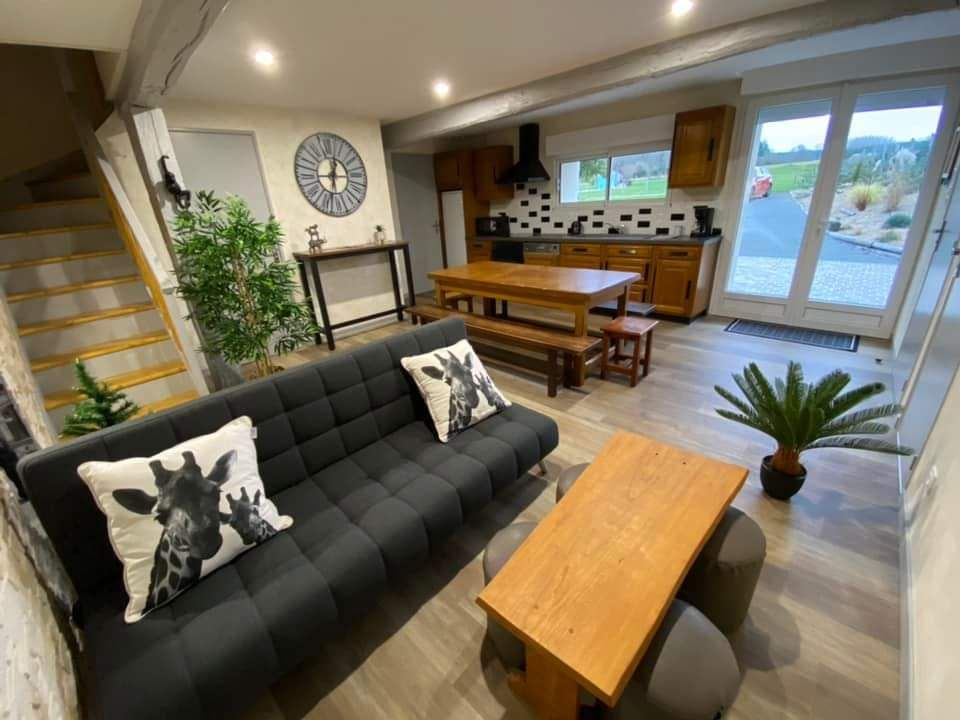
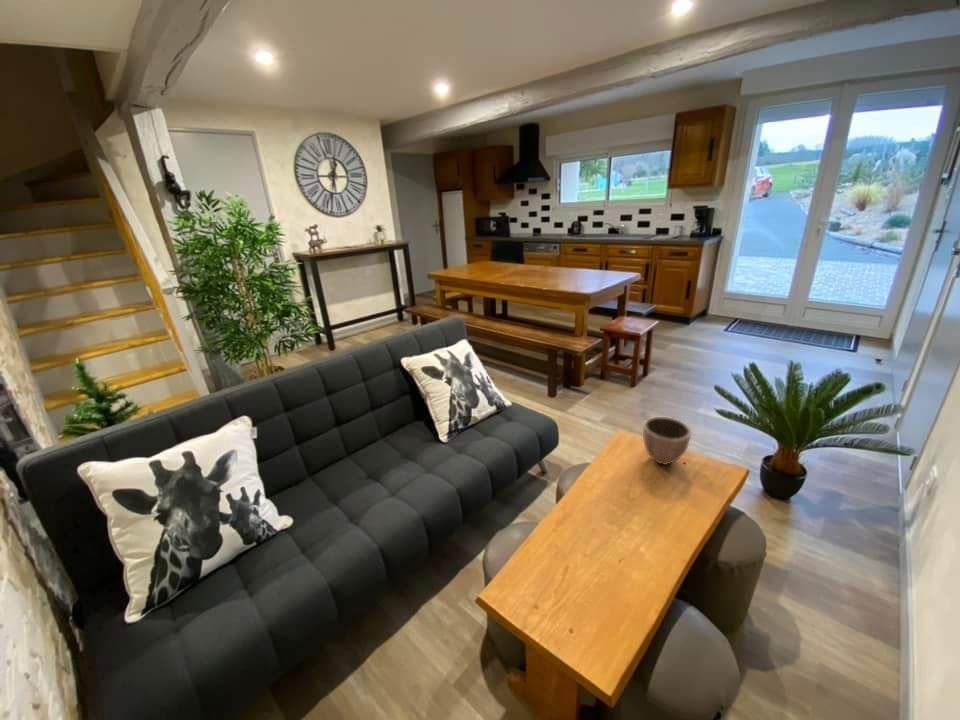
+ decorative bowl [642,416,692,466]
